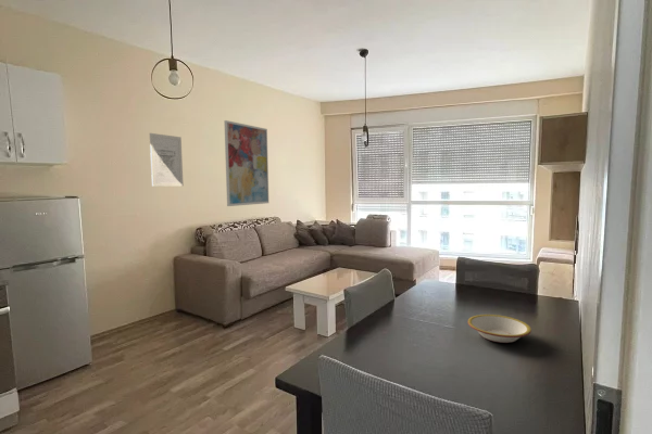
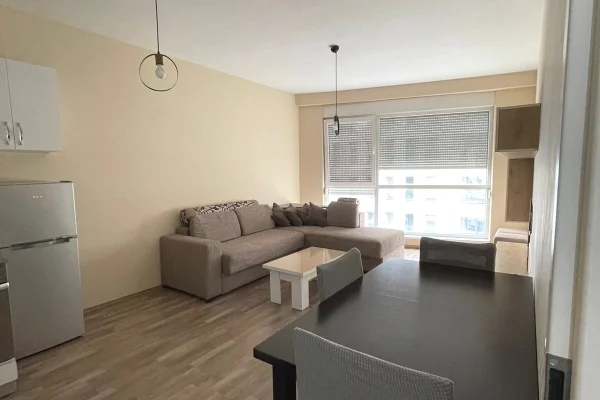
- wall art [149,132,185,188]
- bowl [467,314,532,344]
- wall art [223,119,269,207]
